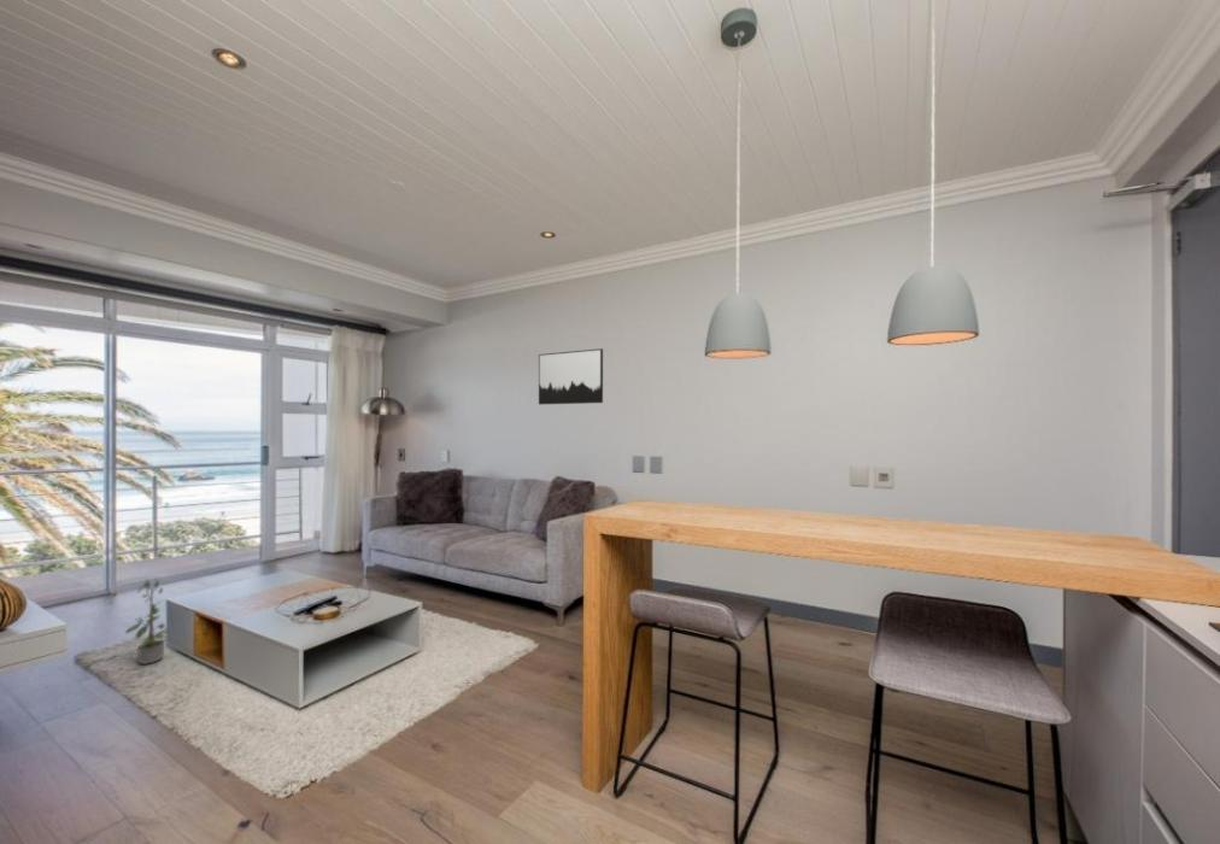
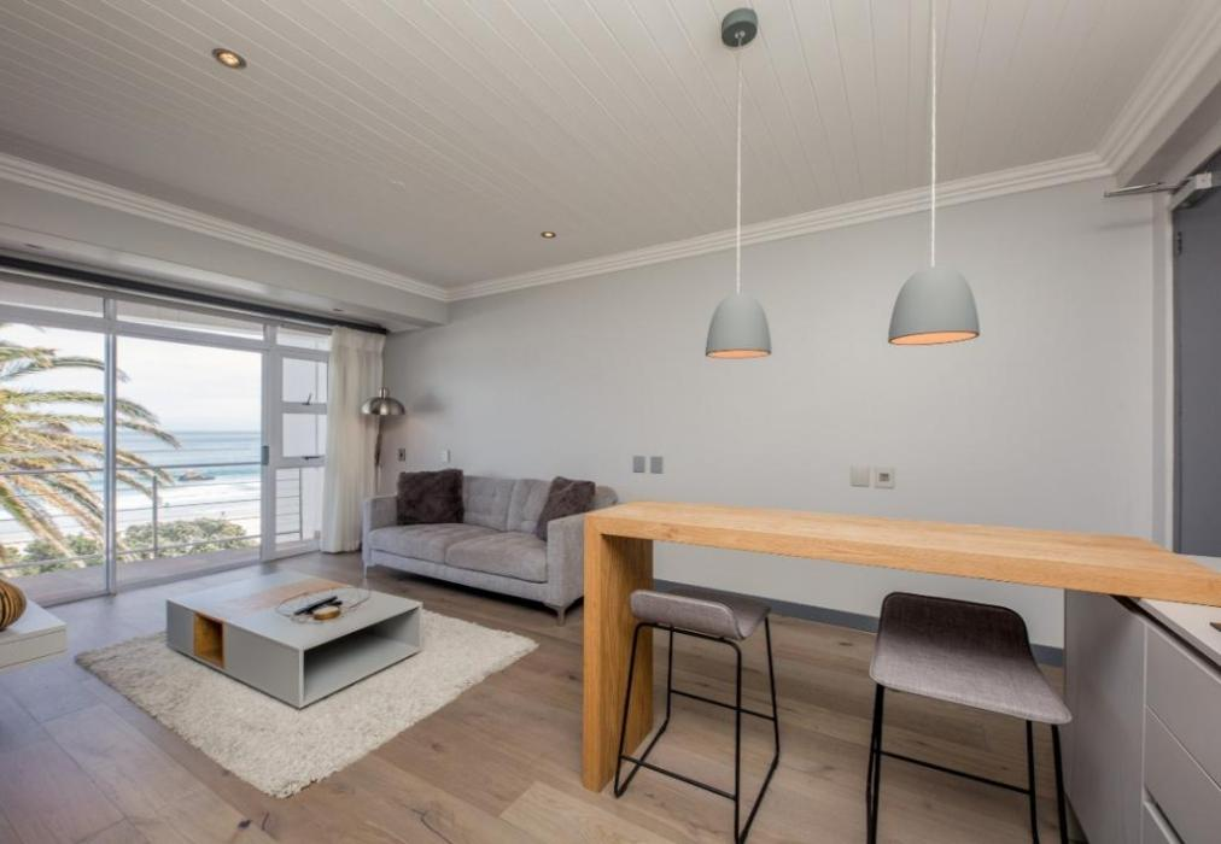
- potted plant [124,578,170,666]
- wall art [538,347,604,405]
